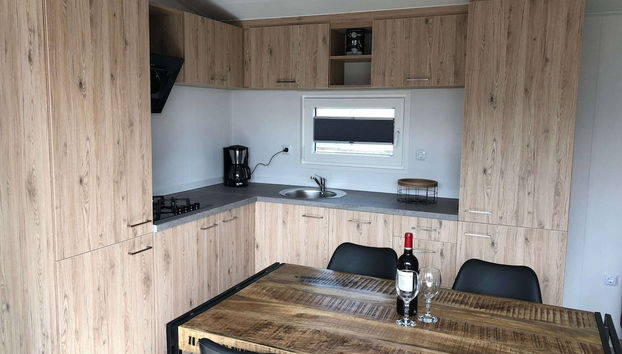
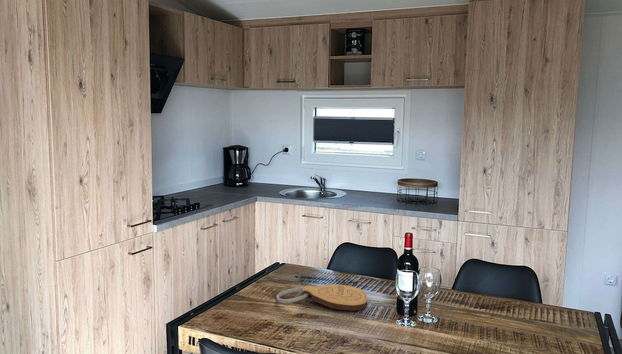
+ key chain [276,283,368,312]
